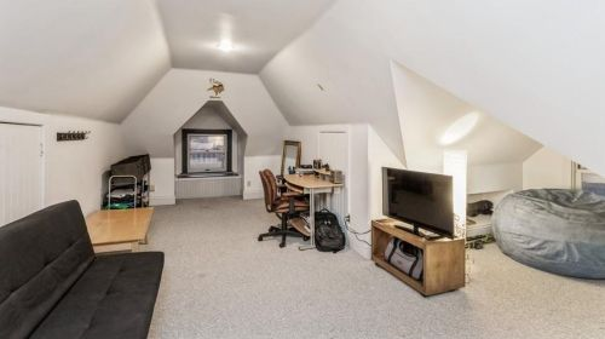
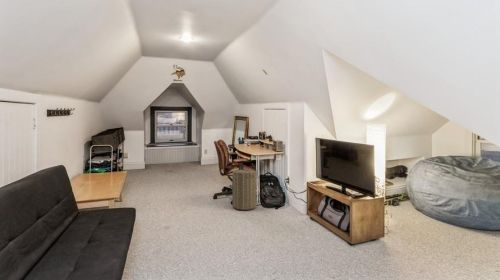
+ laundry hamper [232,164,258,211]
